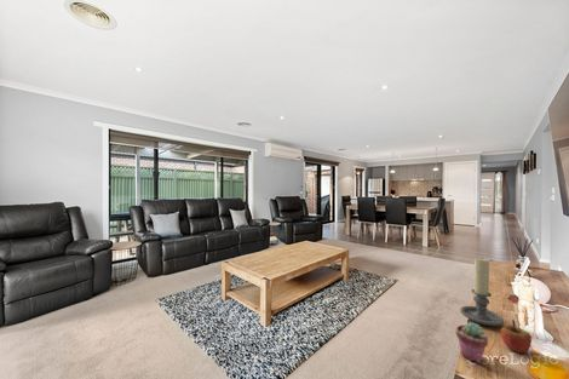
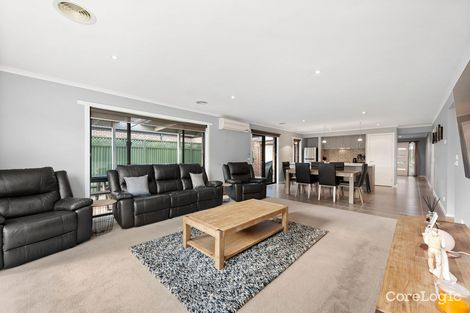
- candle holder [459,257,505,327]
- apple [500,318,533,354]
- potted succulent [455,321,490,364]
